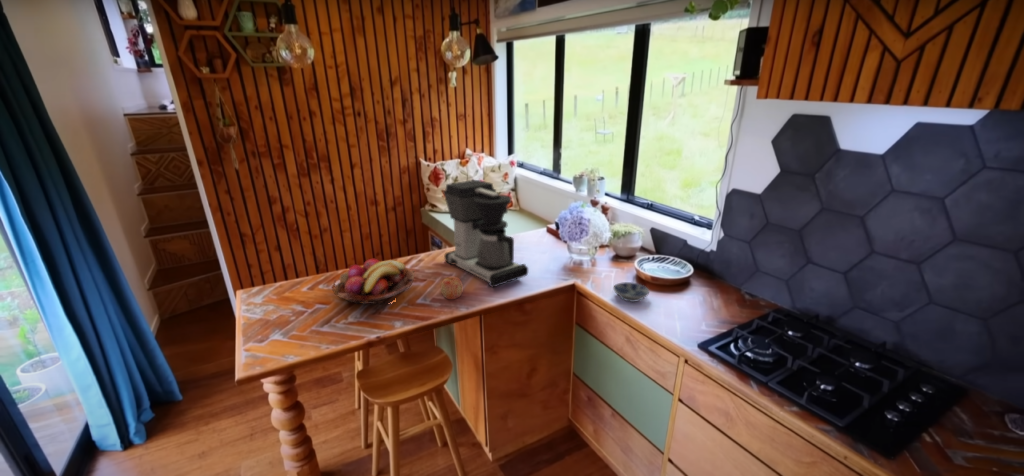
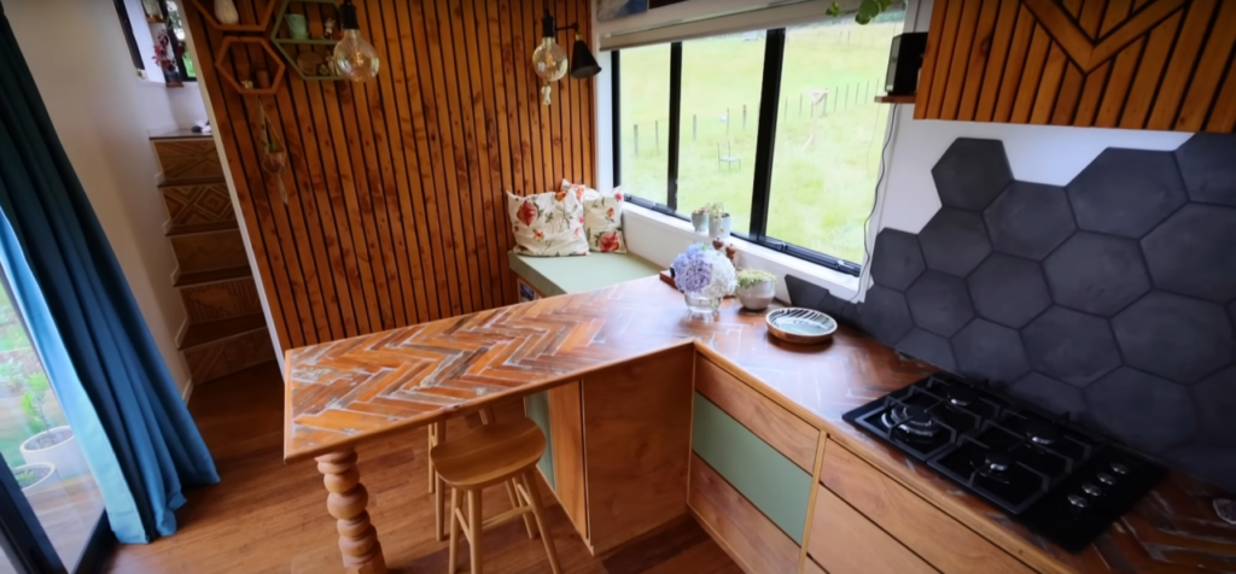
- fruit basket [331,258,415,306]
- apple [440,275,464,300]
- coffee maker [442,179,529,288]
- bowl [612,281,650,303]
